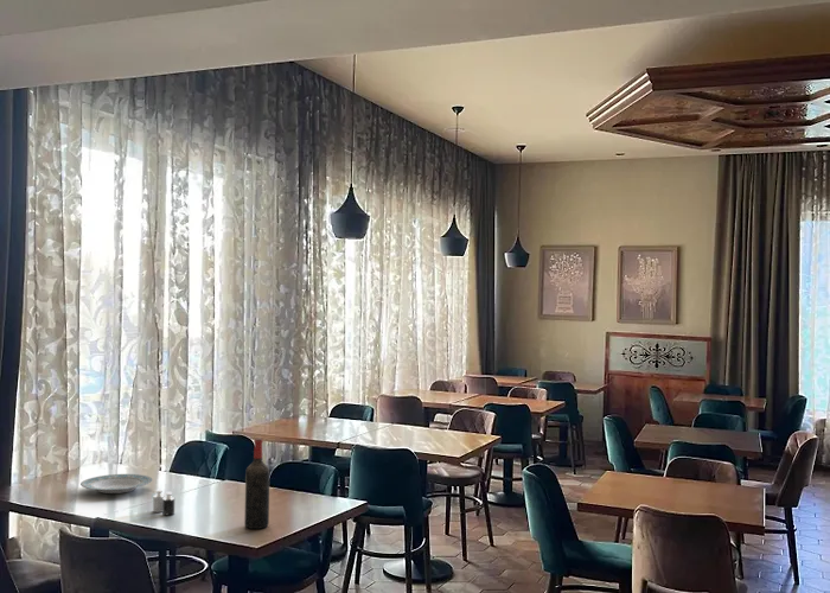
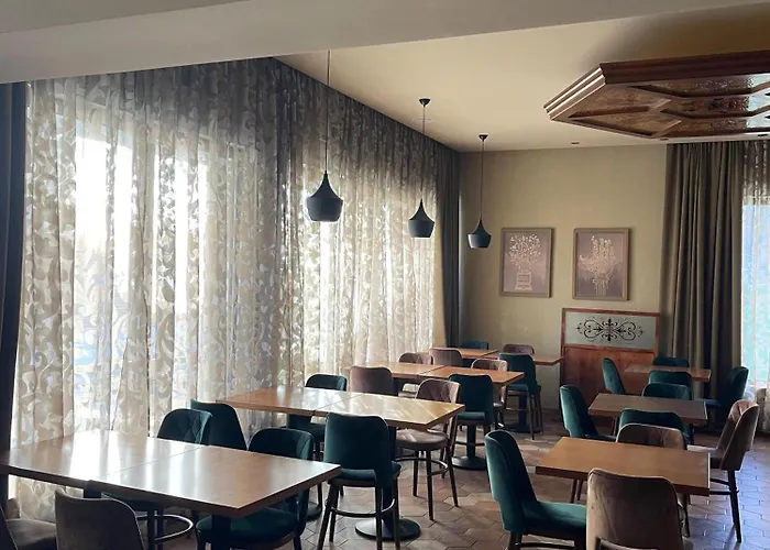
- candle [152,487,175,516]
- plate [79,473,153,495]
- wine bottle [243,436,272,530]
